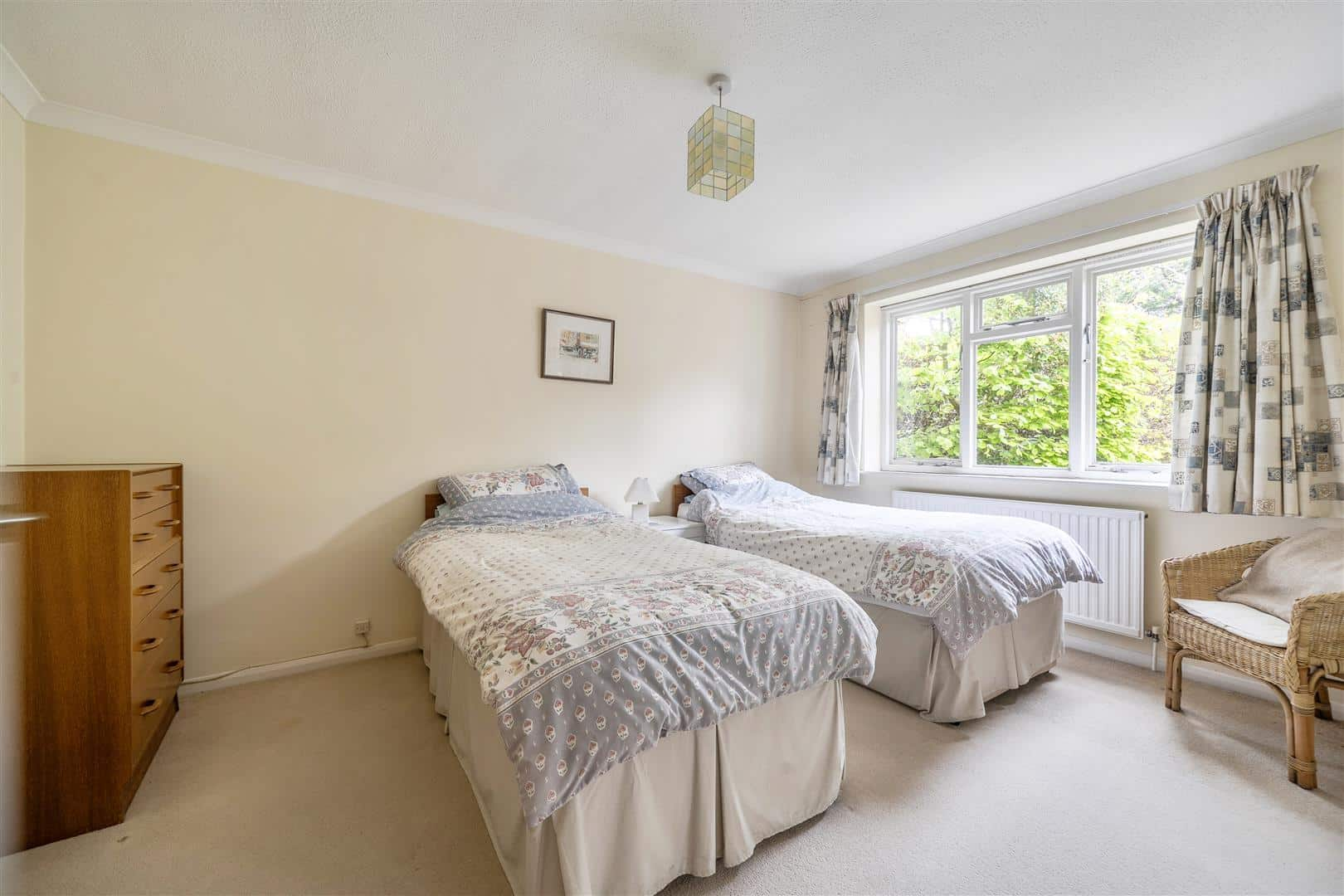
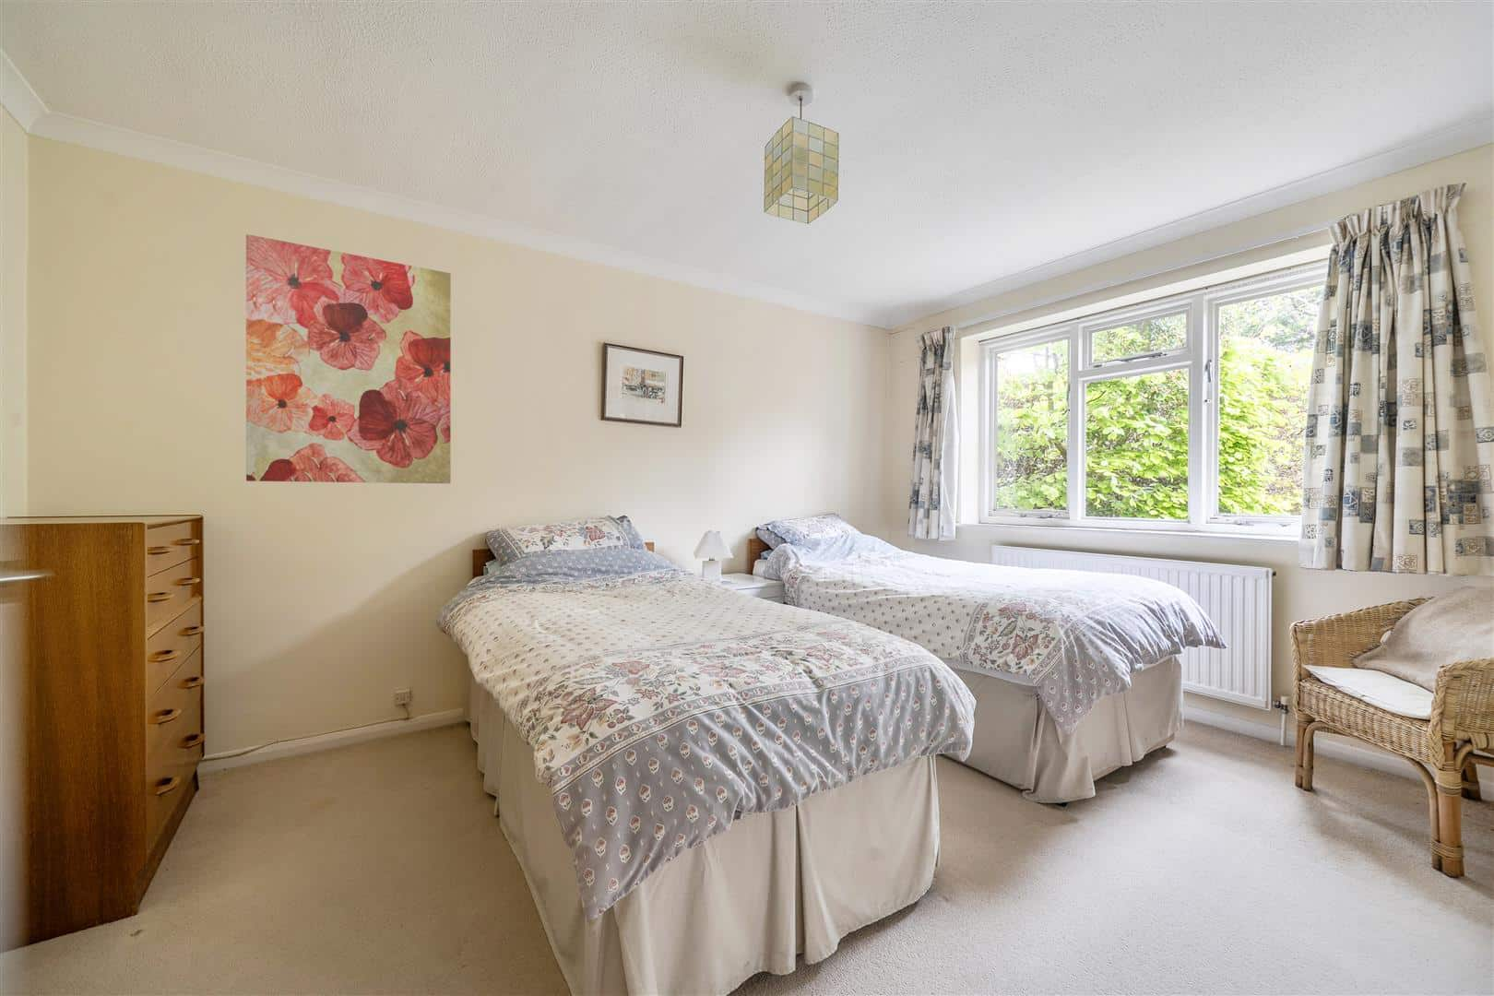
+ wall art [246,233,452,485]
